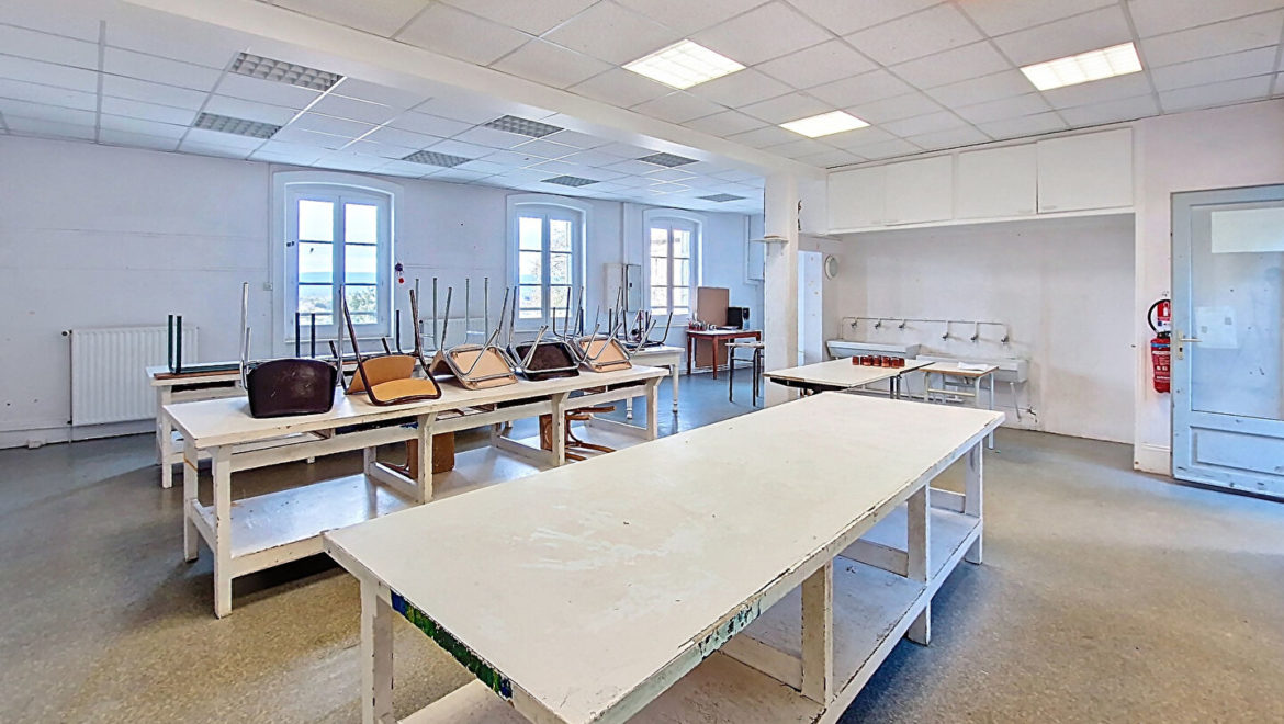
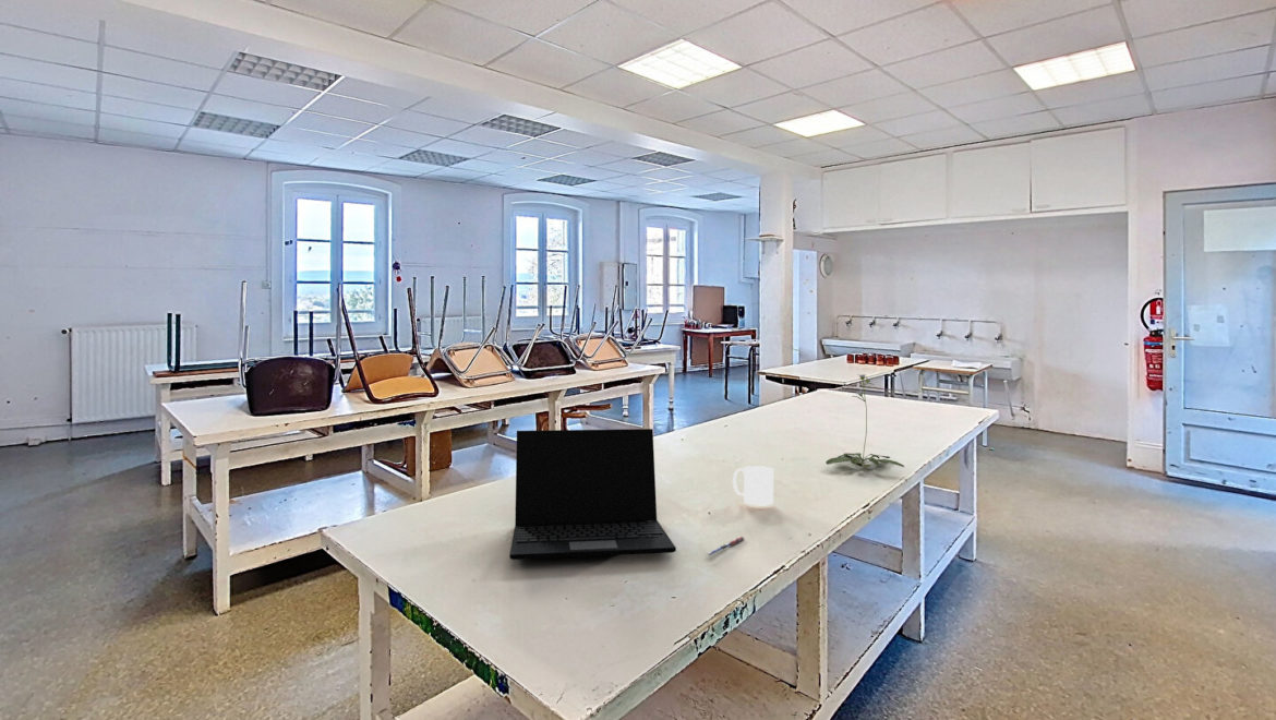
+ pen [706,536,745,557]
+ mug [732,465,774,506]
+ plant [824,373,905,469]
+ laptop [508,428,677,561]
